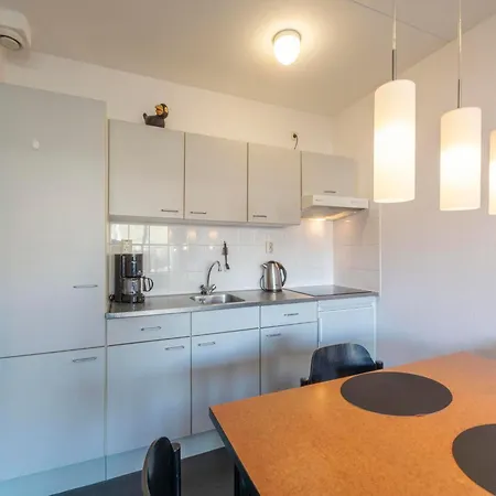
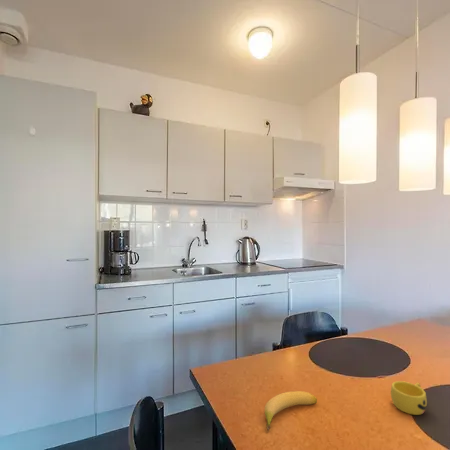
+ banana [264,390,318,431]
+ cup [390,380,428,416]
